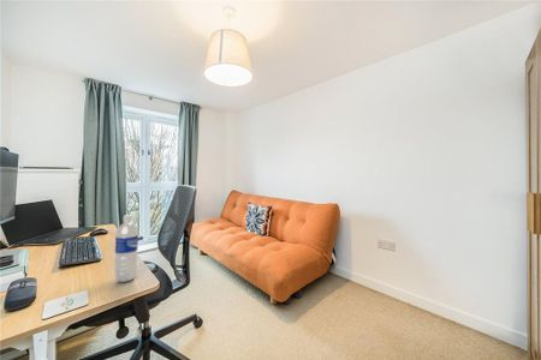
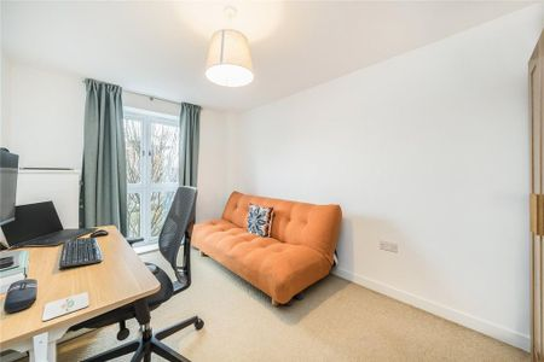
- water bottle [113,214,139,283]
